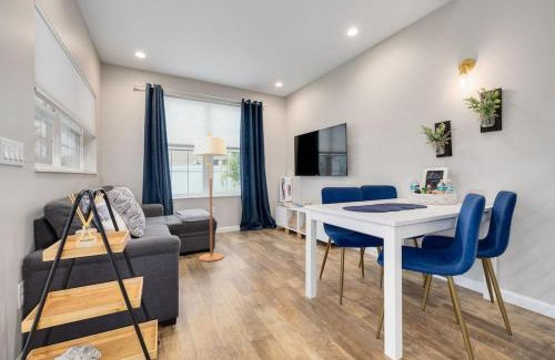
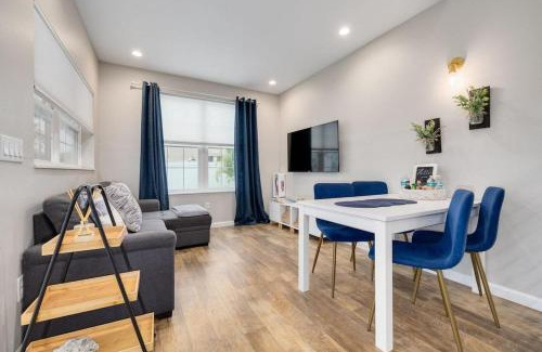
- floor lamp [192,132,229,263]
